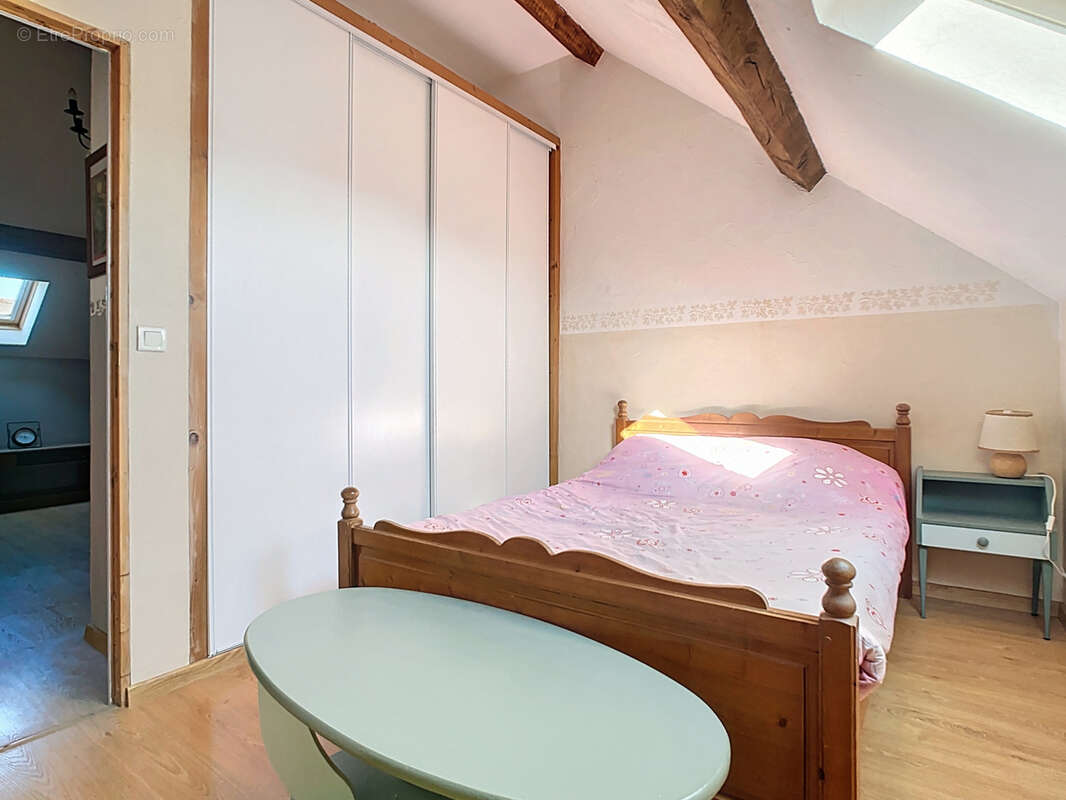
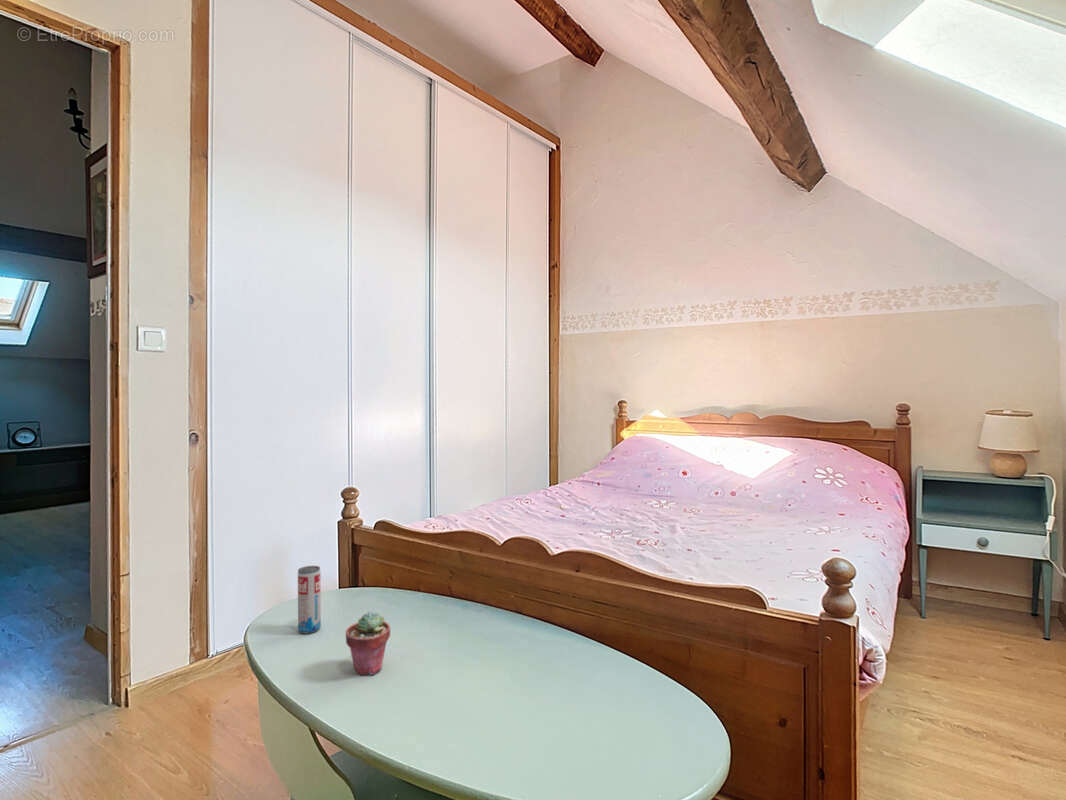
+ beverage can [297,565,322,635]
+ potted succulent [345,611,391,676]
